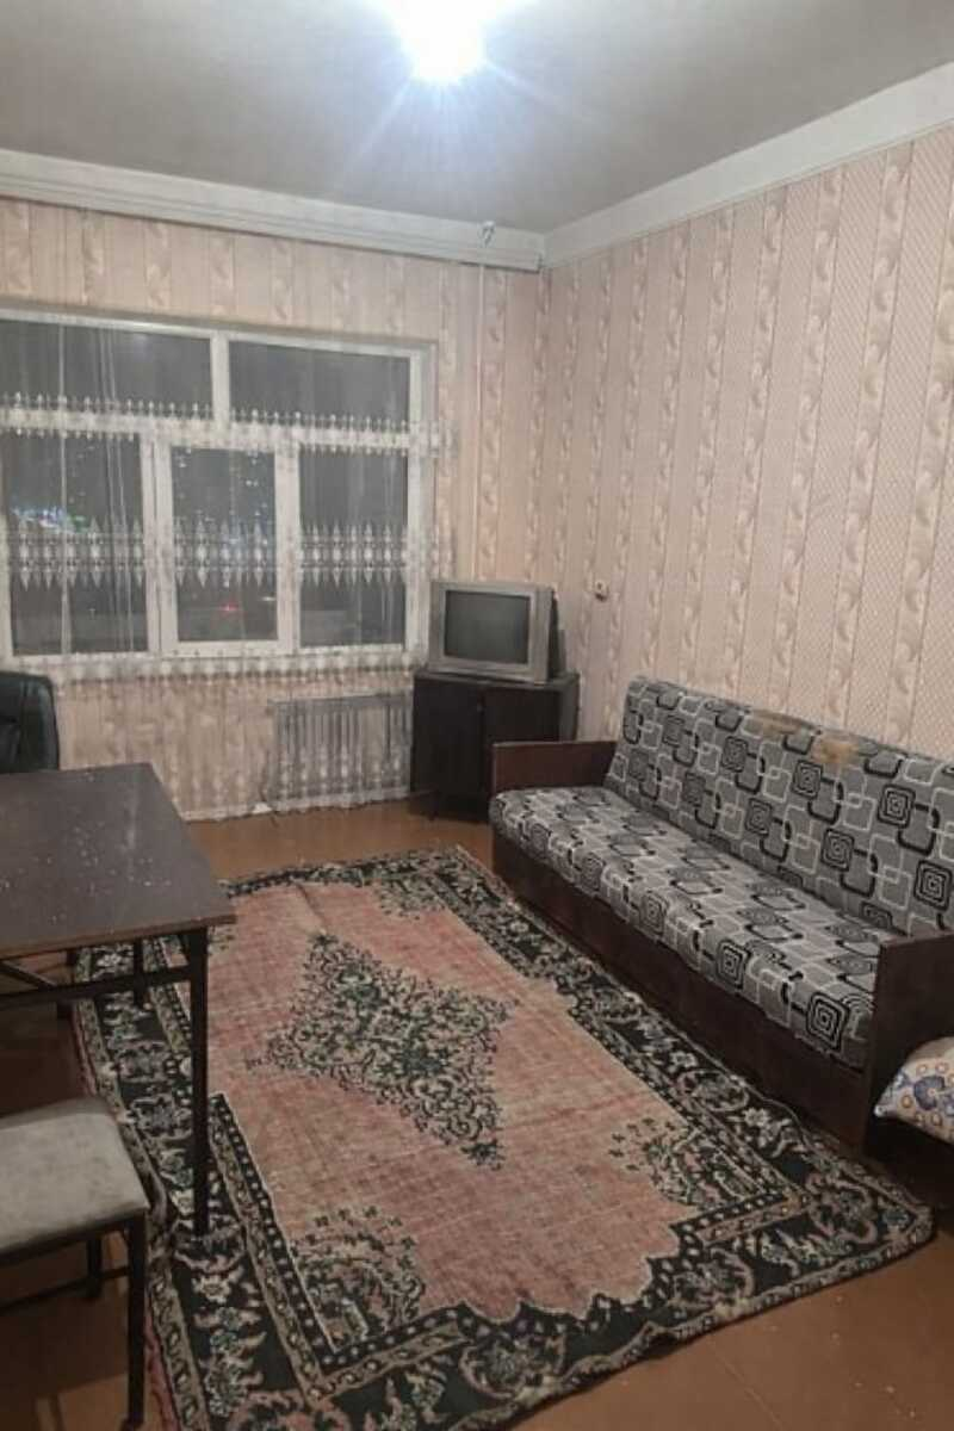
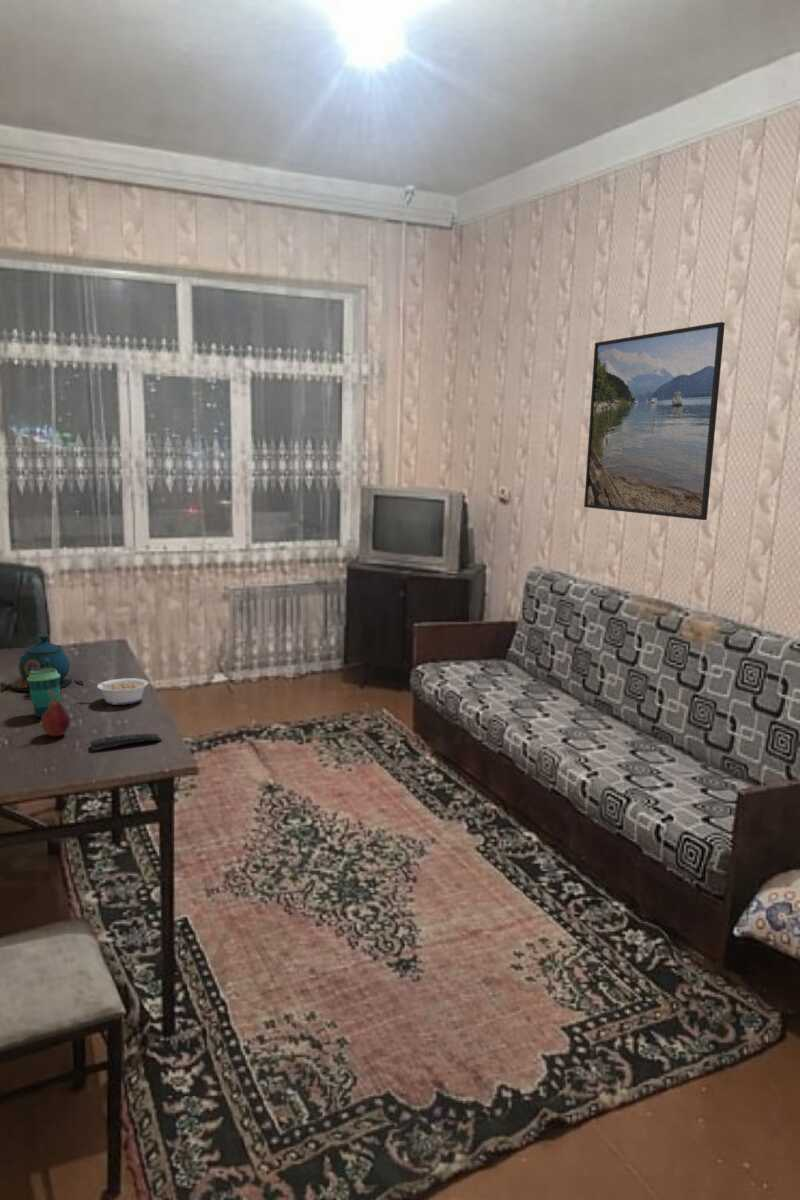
+ legume [88,677,149,706]
+ fruit [40,690,71,737]
+ remote control [90,733,164,751]
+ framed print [583,321,726,521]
+ cup [27,668,61,719]
+ teapot [0,633,85,696]
